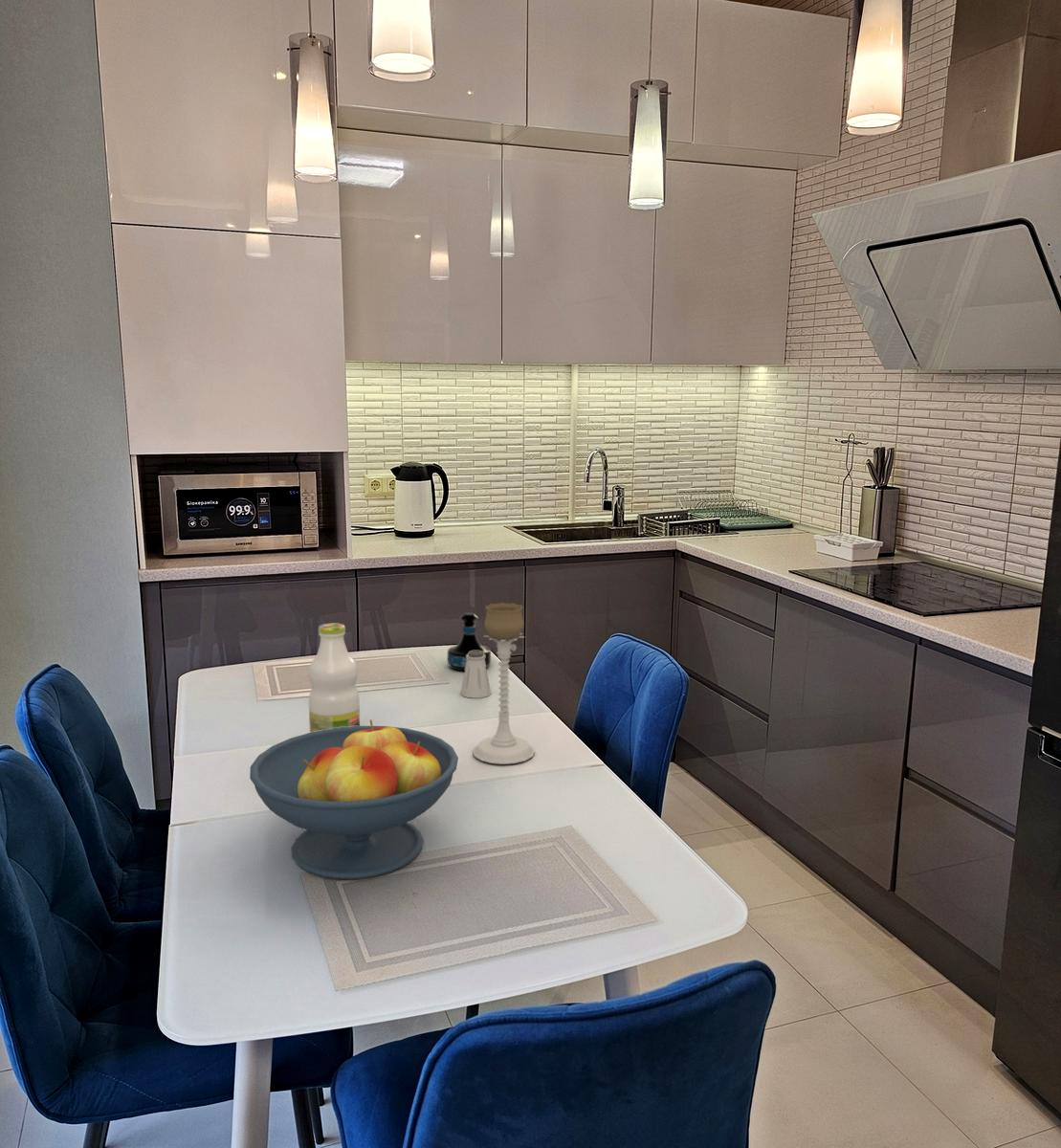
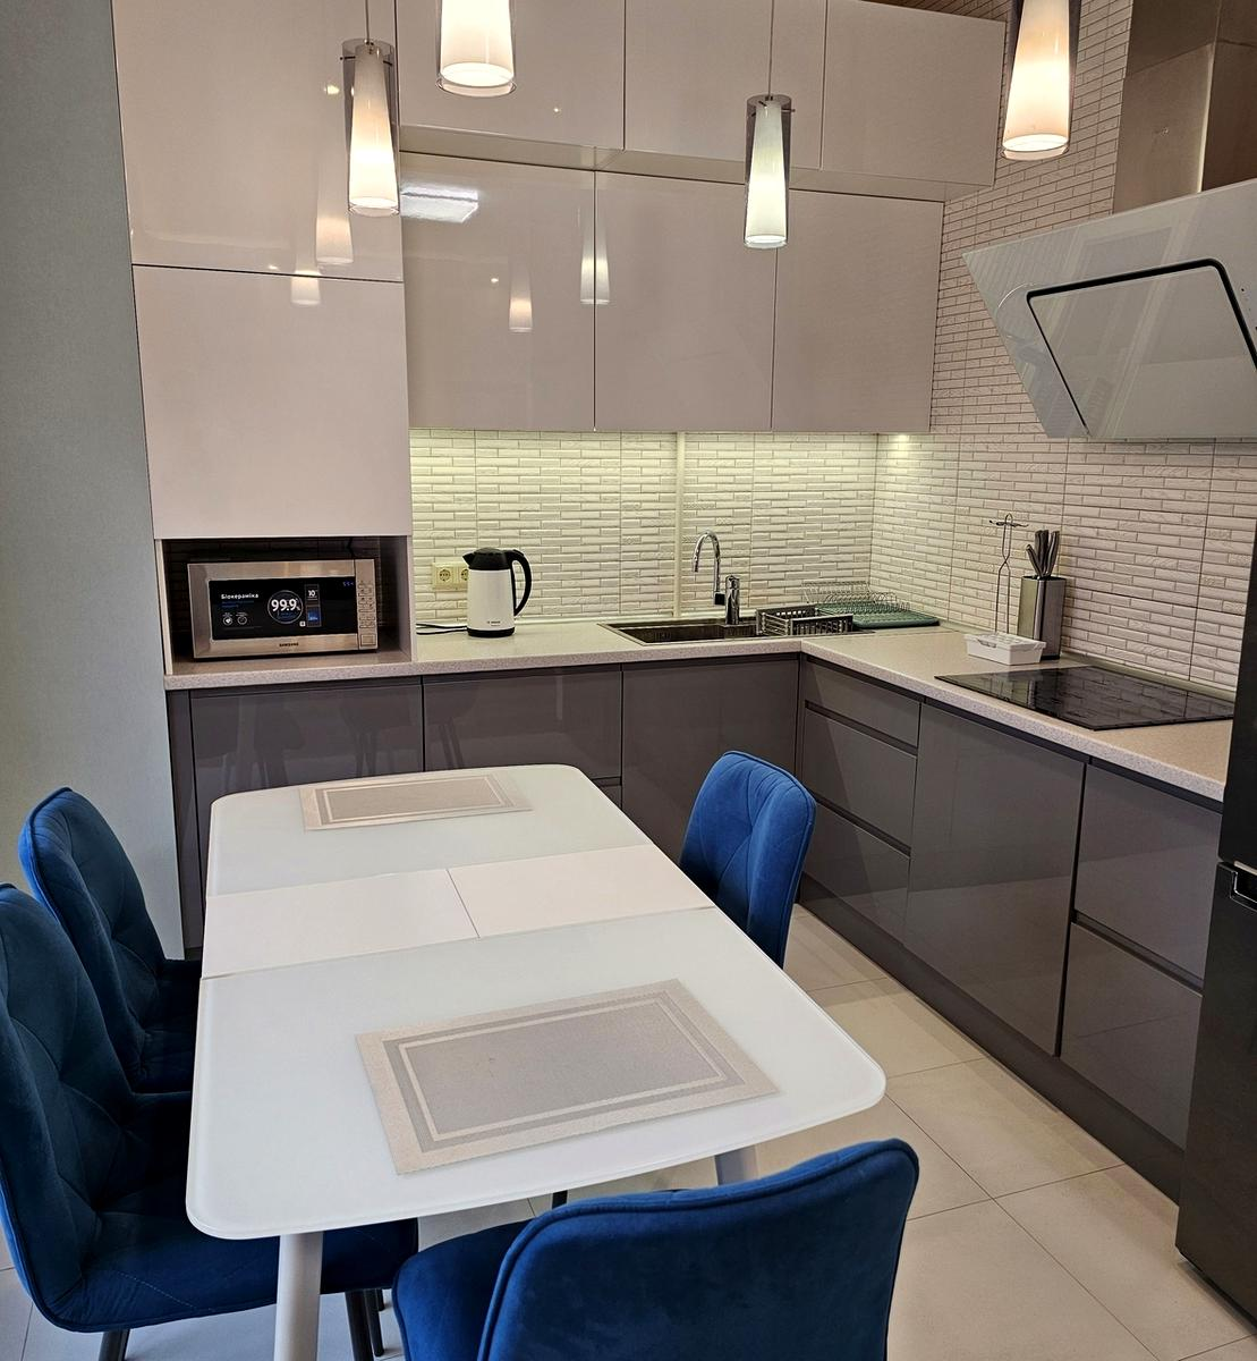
- saltshaker [460,651,492,699]
- bottle [307,622,361,733]
- fruit bowl [249,718,459,880]
- tequila bottle [447,611,492,673]
- candle holder [472,602,536,765]
